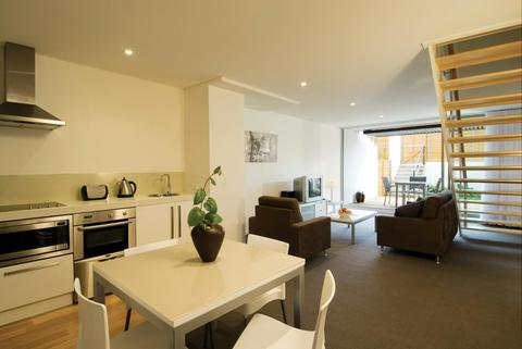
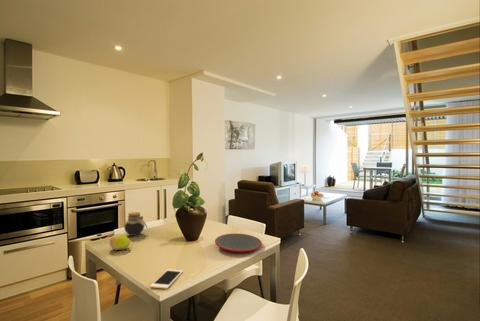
+ plate [214,232,263,253]
+ jar [123,211,148,237]
+ cell phone [149,269,184,290]
+ fruit [109,233,131,251]
